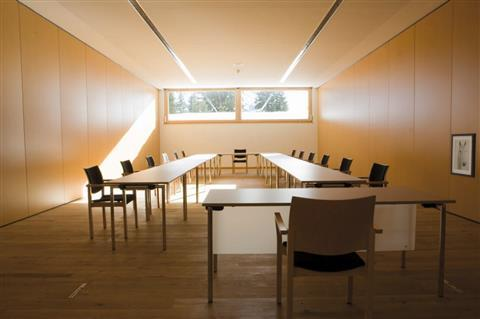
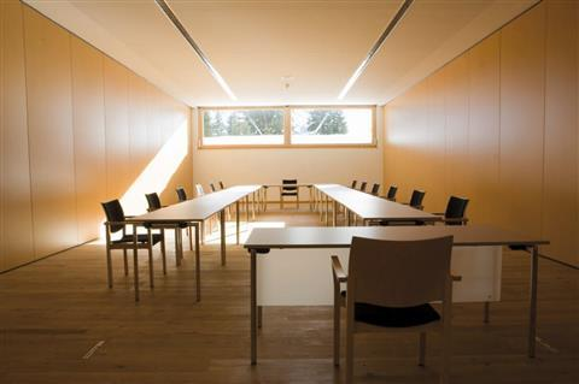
- wall art [449,132,477,179]
